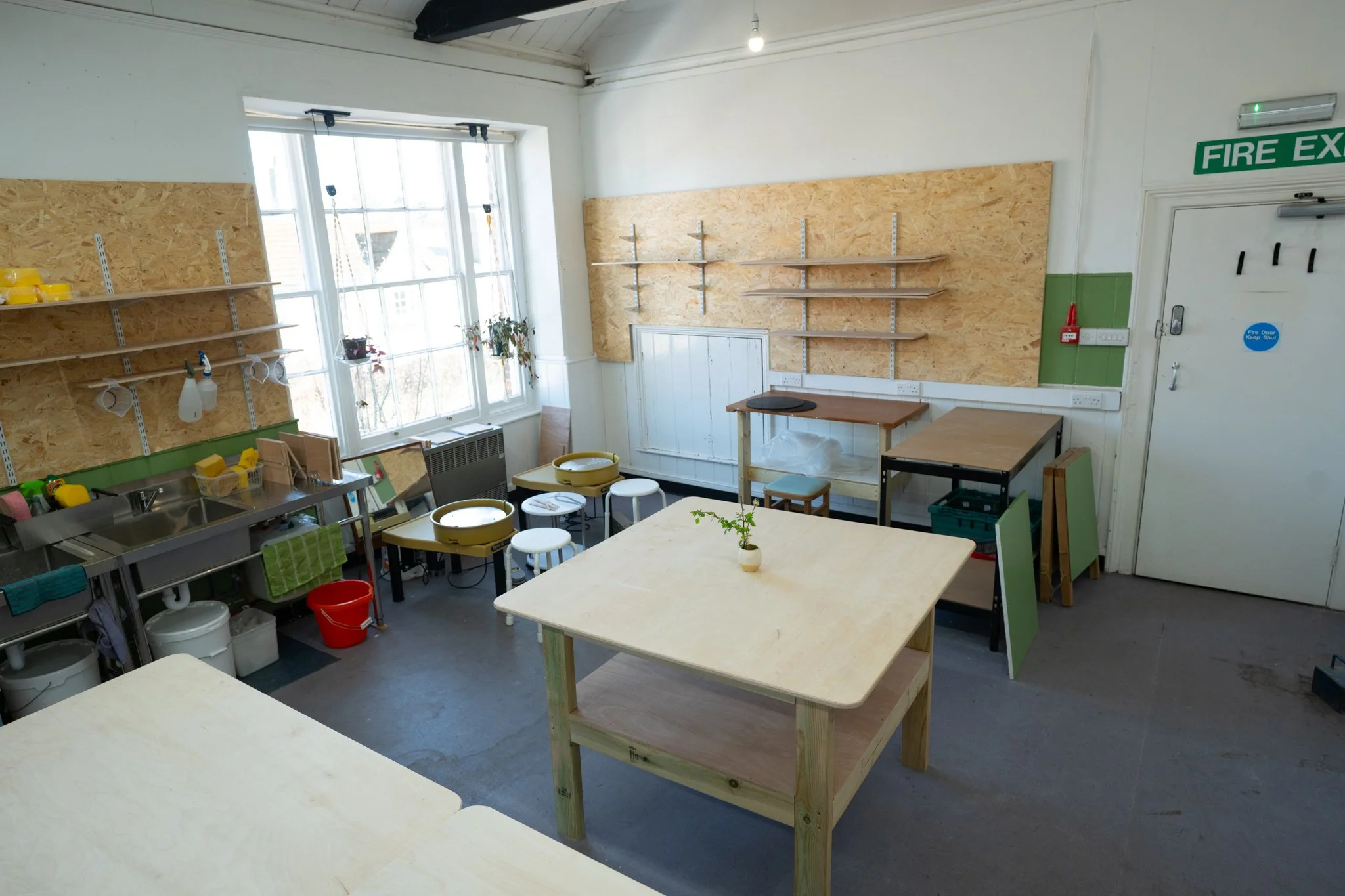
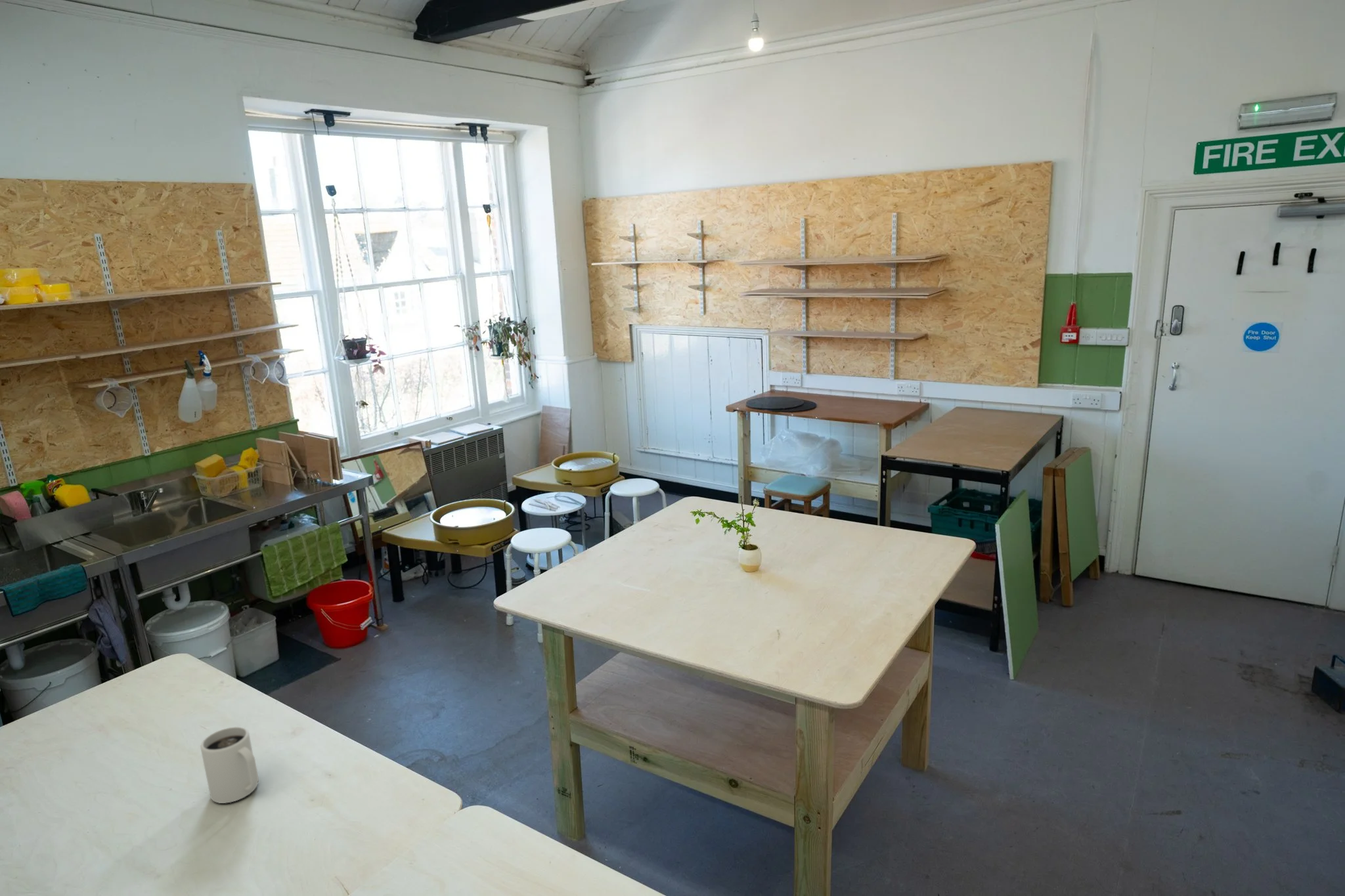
+ mug [200,726,259,804]
